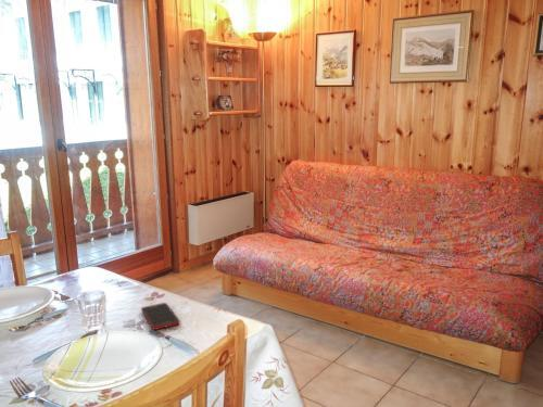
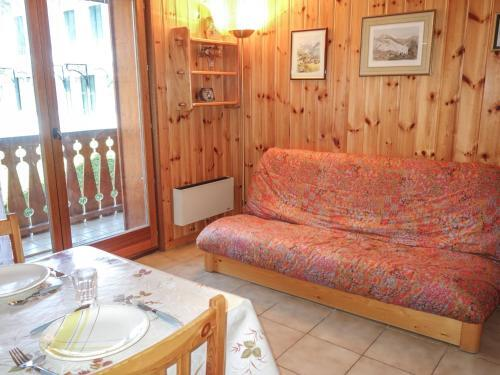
- cell phone [140,302,181,331]
